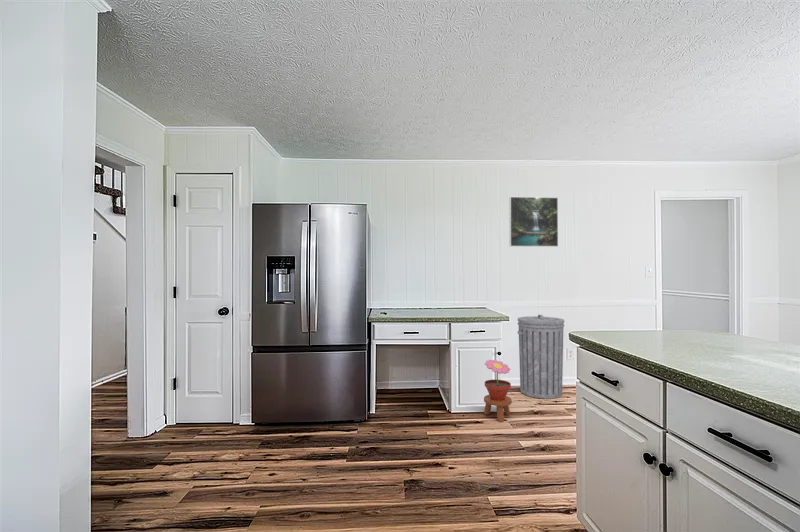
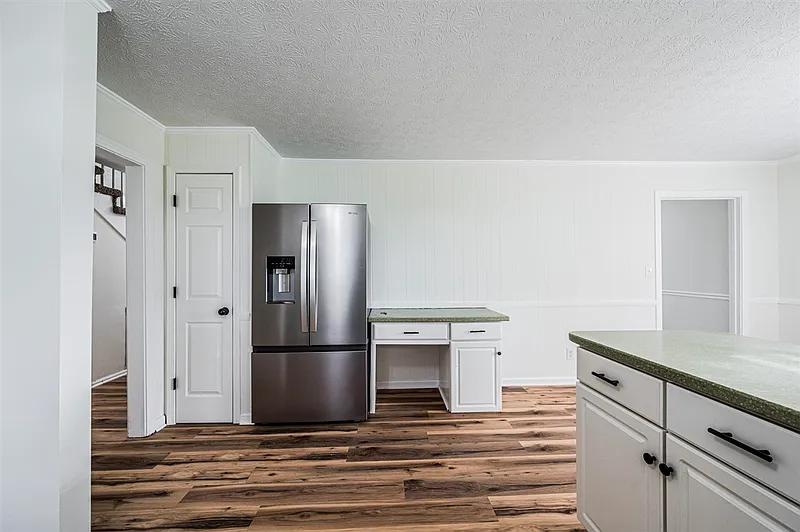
- trash can [517,314,565,400]
- potted flower [483,359,513,423]
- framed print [508,196,559,248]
